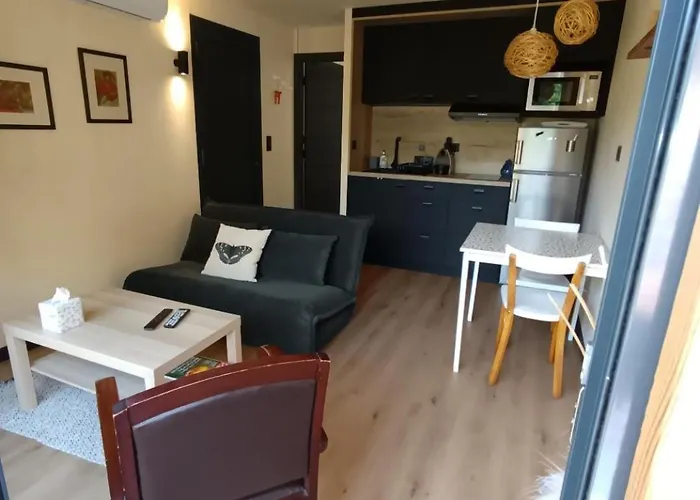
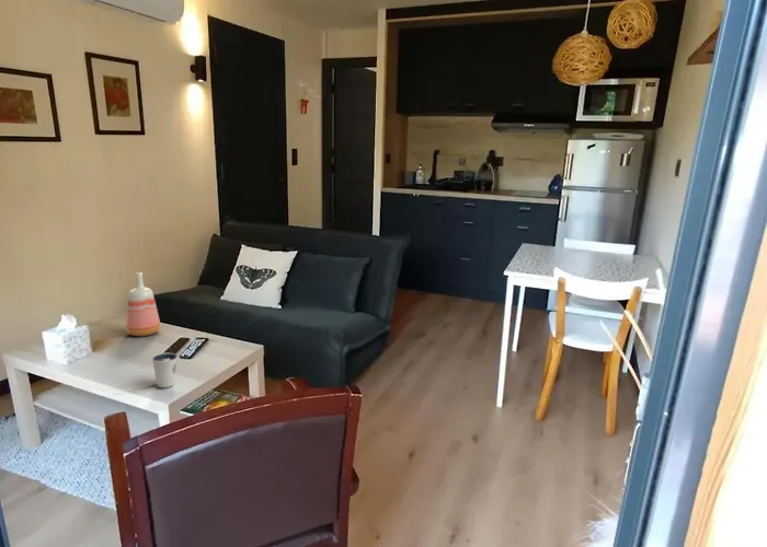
+ dixie cup [151,351,179,388]
+ vase [125,271,161,337]
